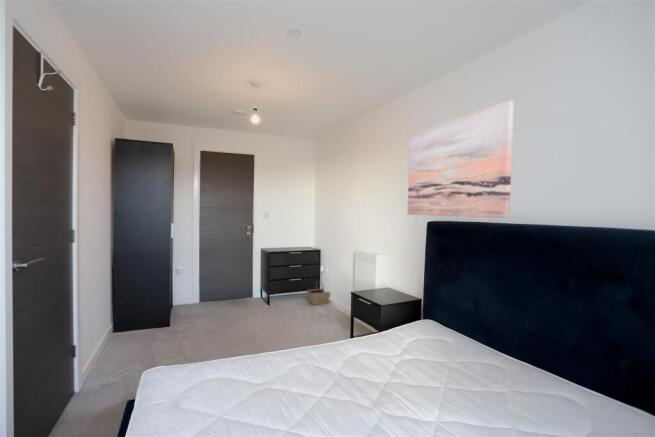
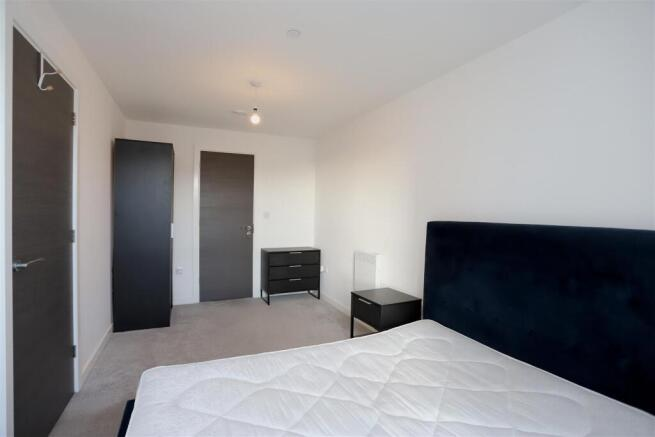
- basket [306,280,331,306]
- wall art [407,99,515,219]
